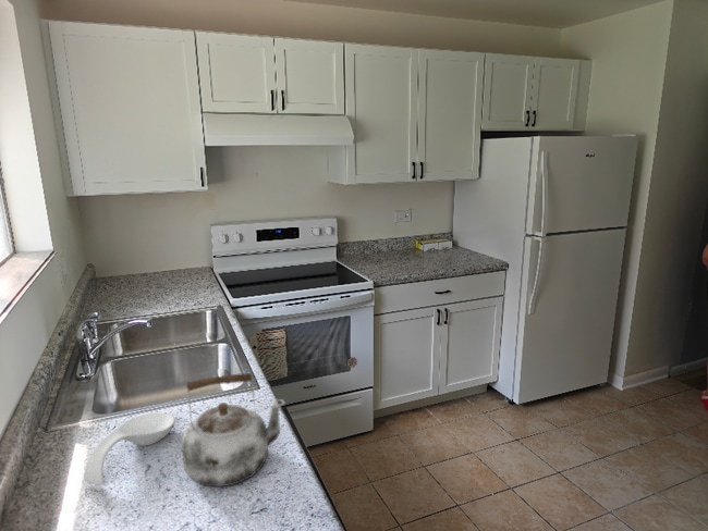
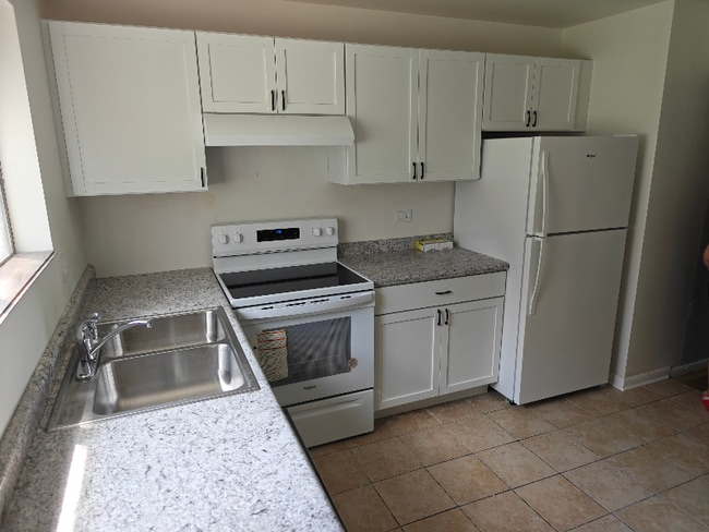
- spoon rest [83,411,175,486]
- kettle [181,370,286,487]
